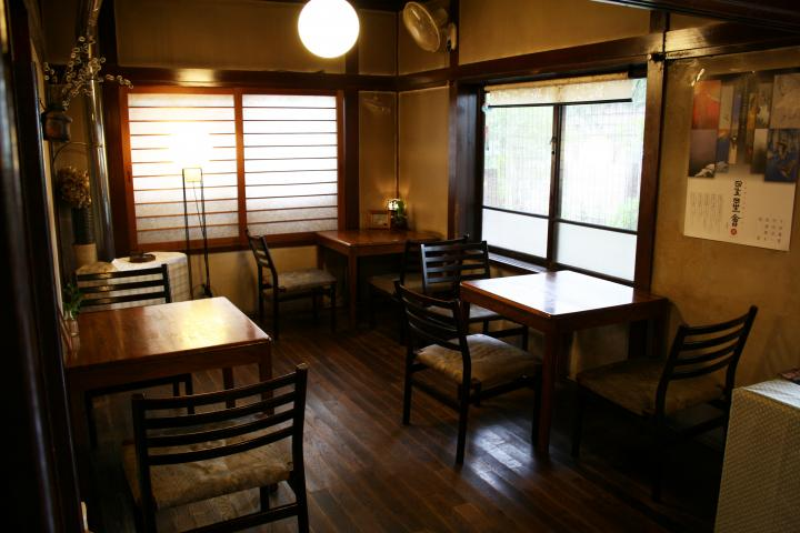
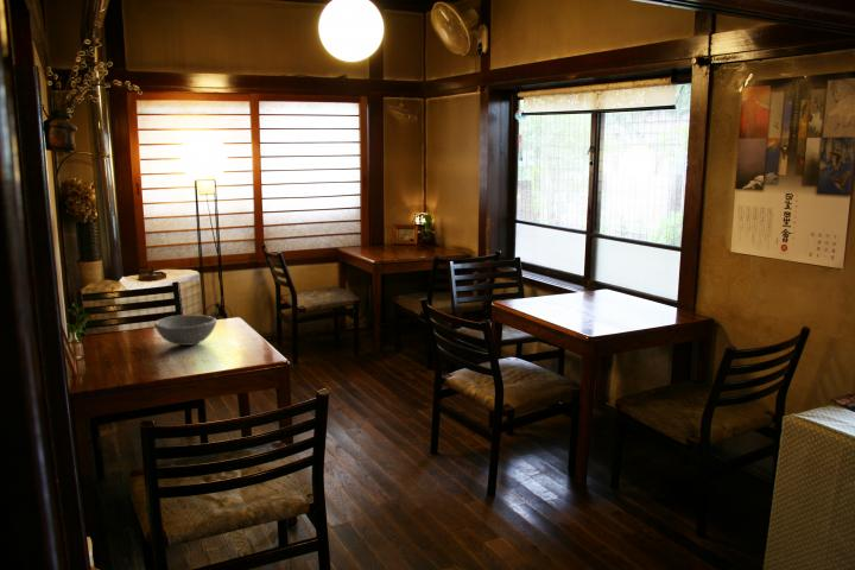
+ bowl [153,314,217,347]
